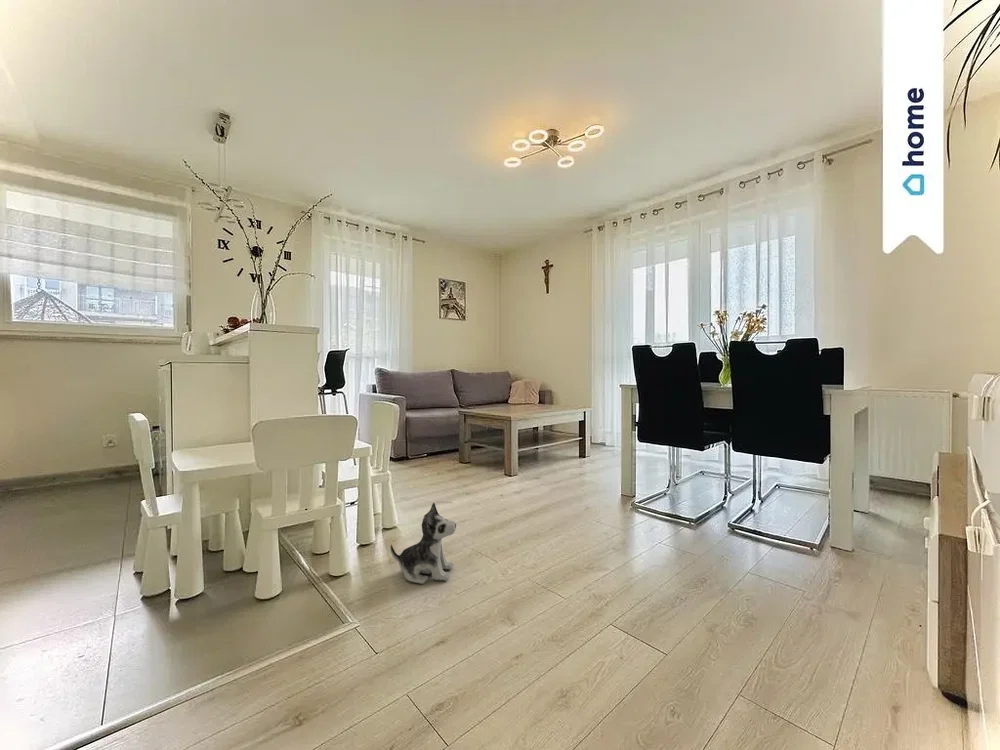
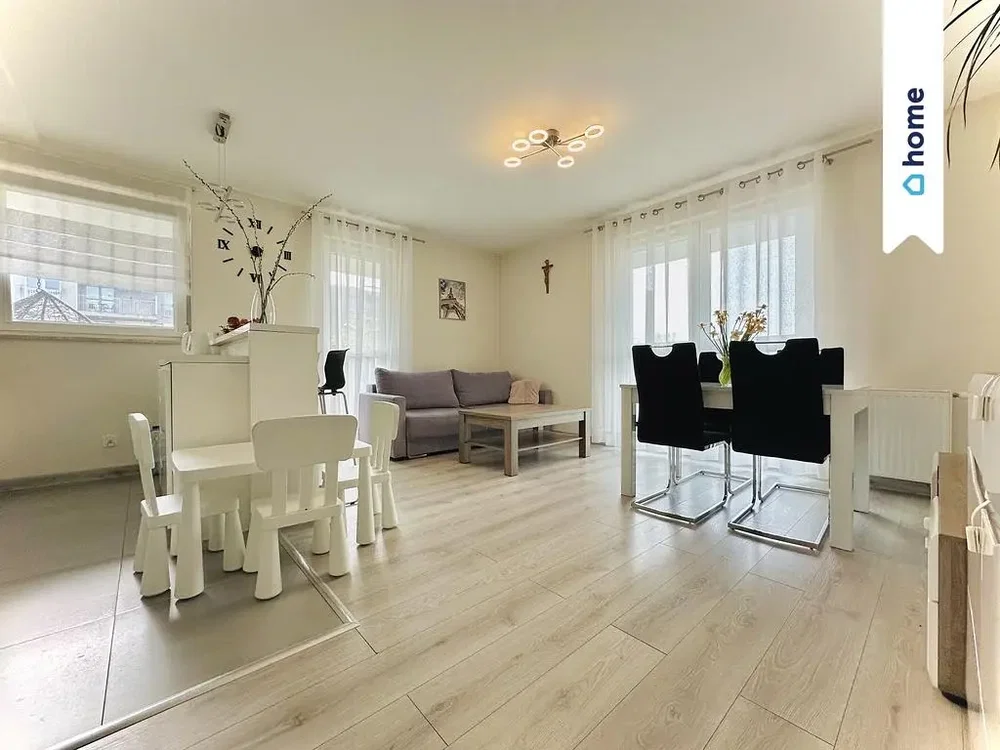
- plush toy [390,502,457,585]
